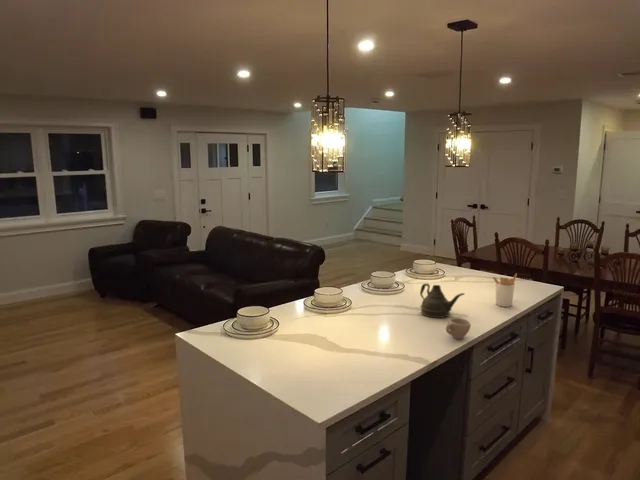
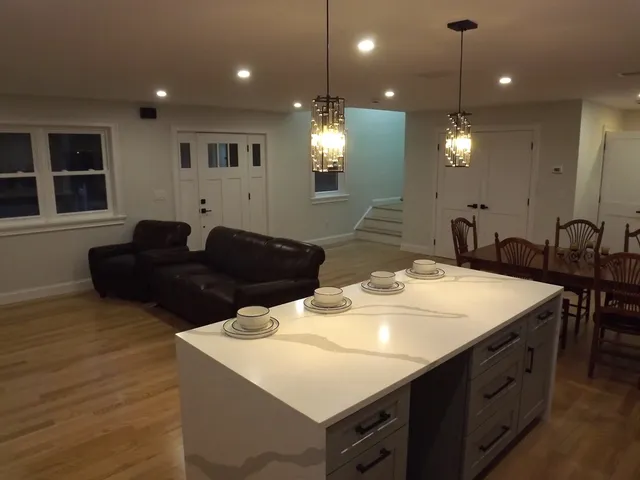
- cup [445,317,472,340]
- utensil holder [492,272,518,308]
- teapot [419,282,466,319]
